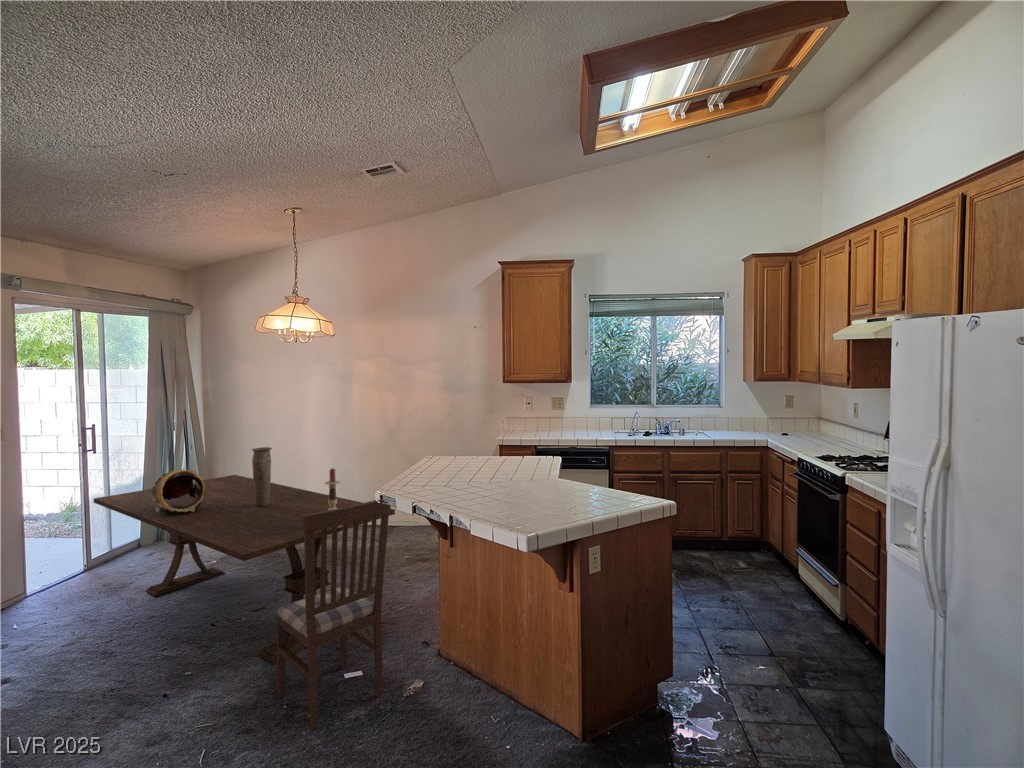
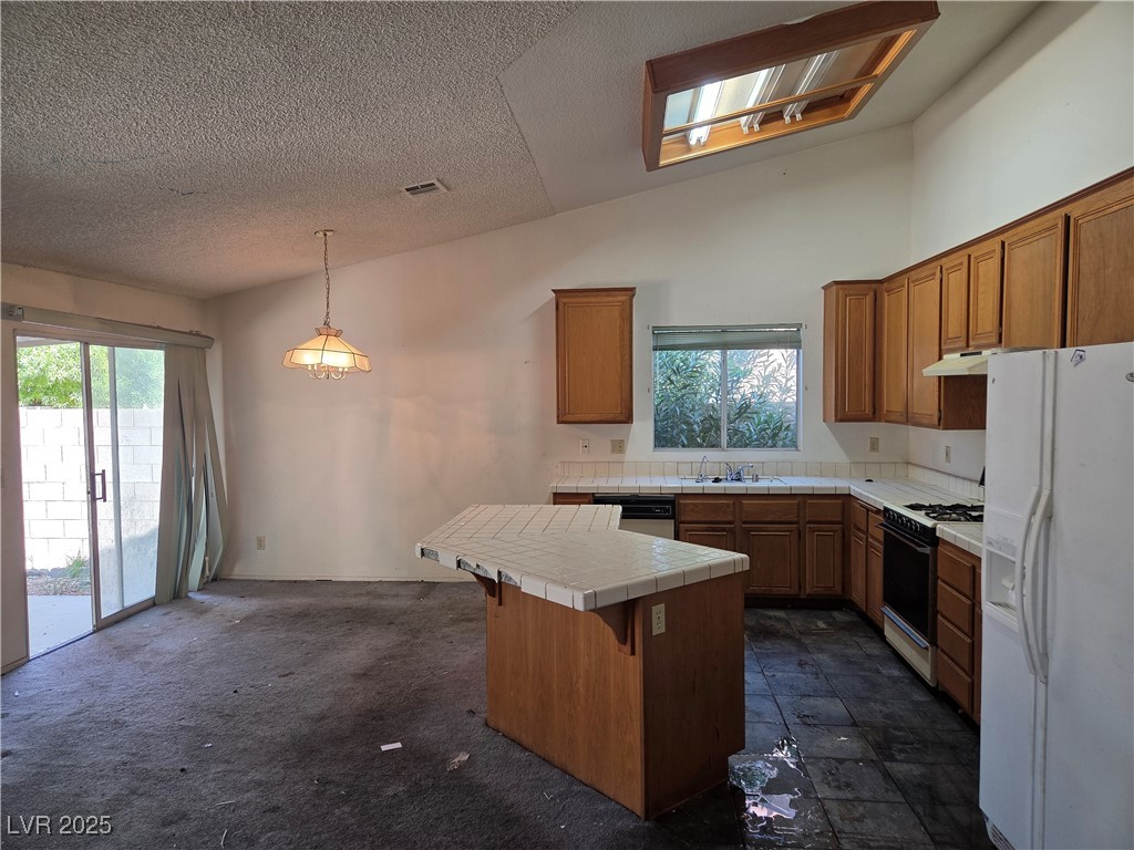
- candlestick [324,467,343,529]
- dining table [93,474,396,665]
- decorative bowl [151,468,206,513]
- vase [251,446,273,507]
- dining chair [275,498,392,733]
